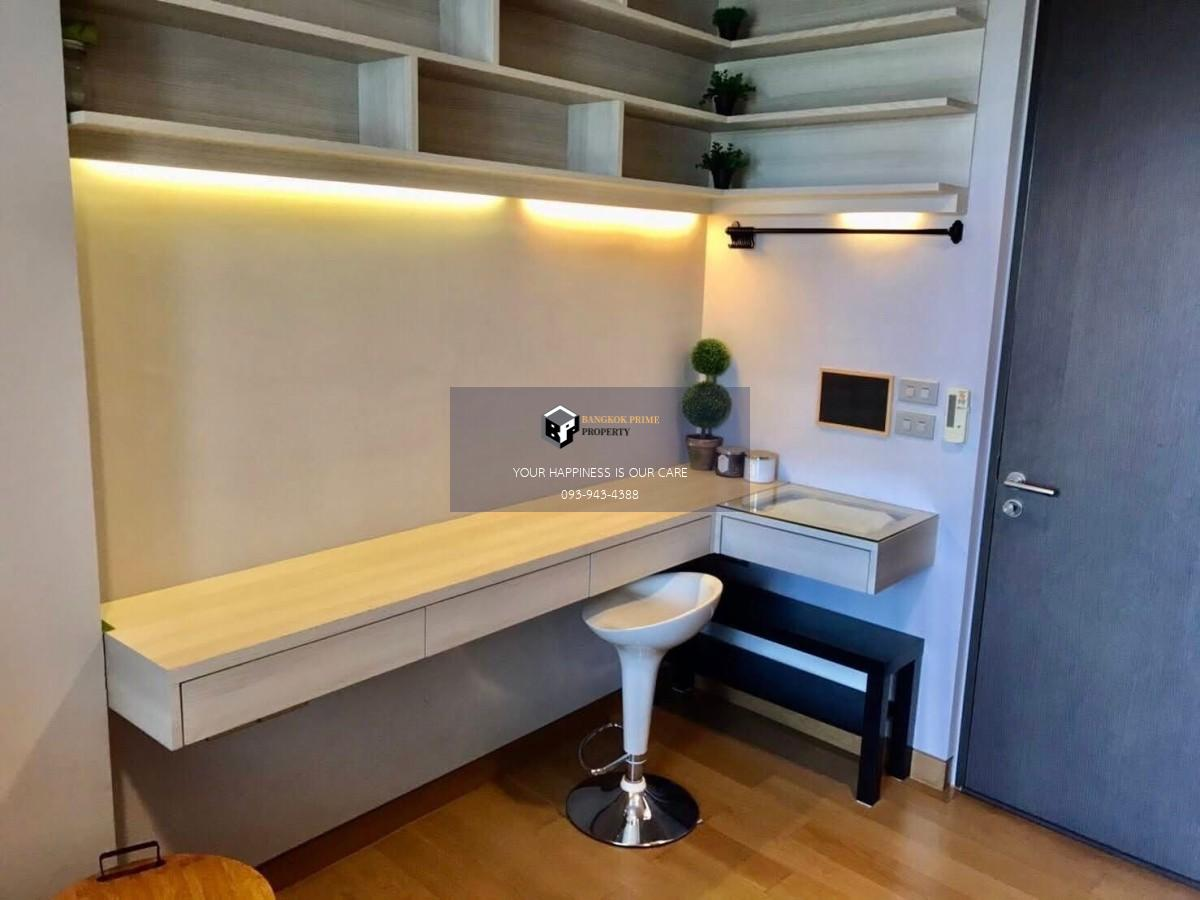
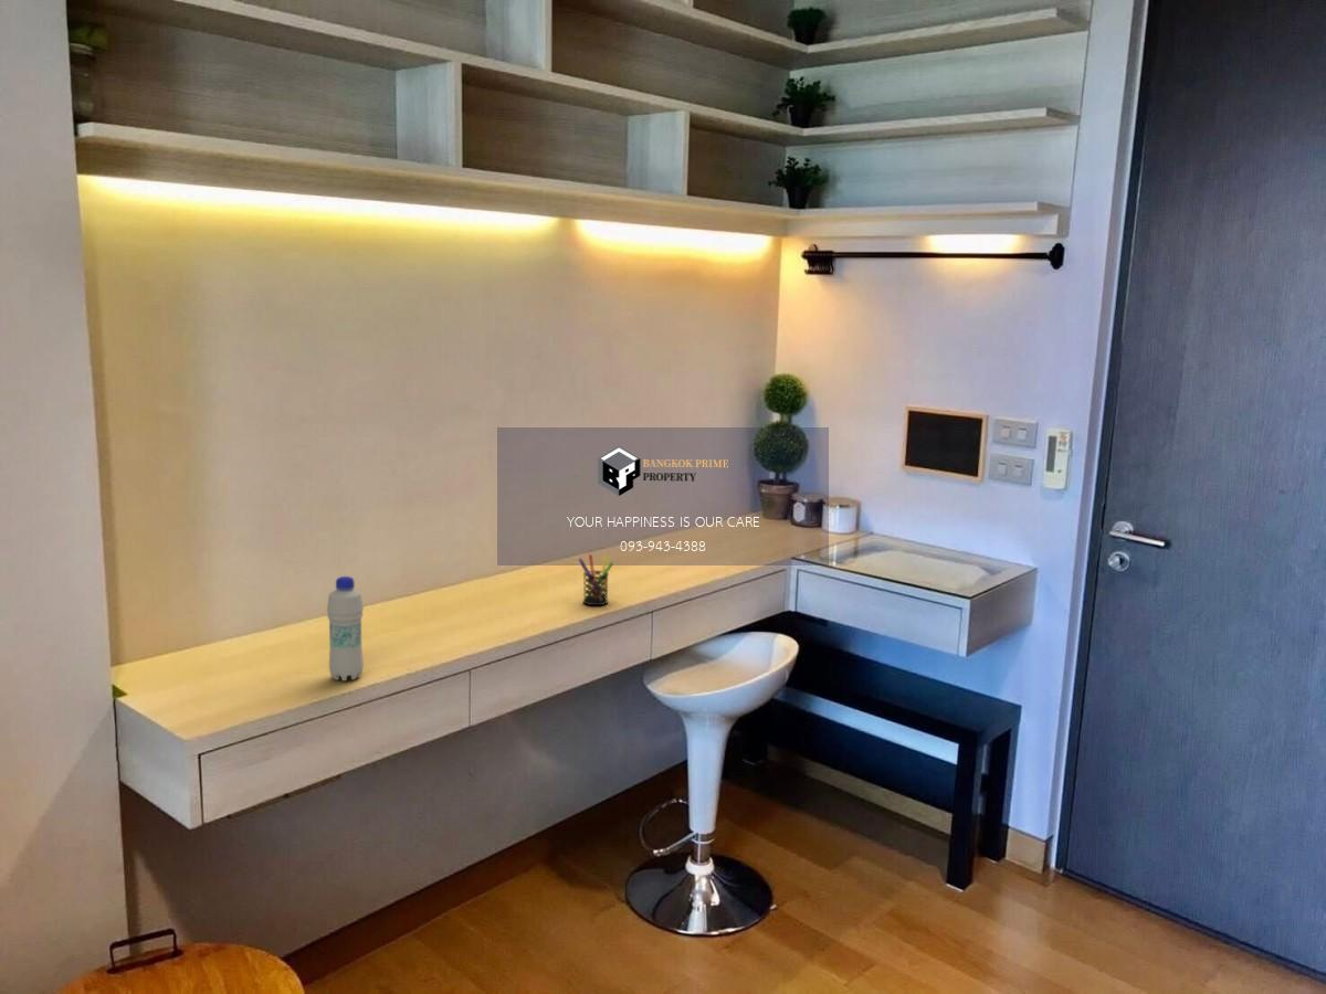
+ bottle [326,575,365,681]
+ pen holder [577,553,614,606]
